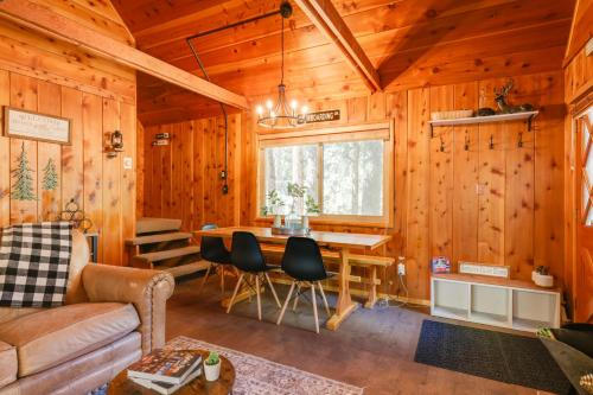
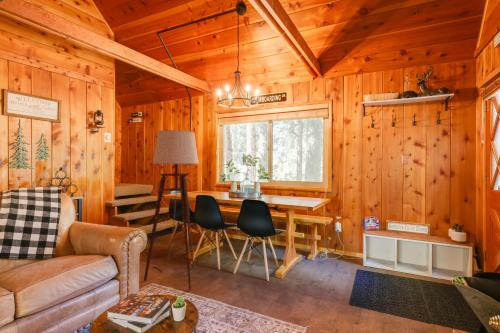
+ floor lamp [143,129,200,291]
